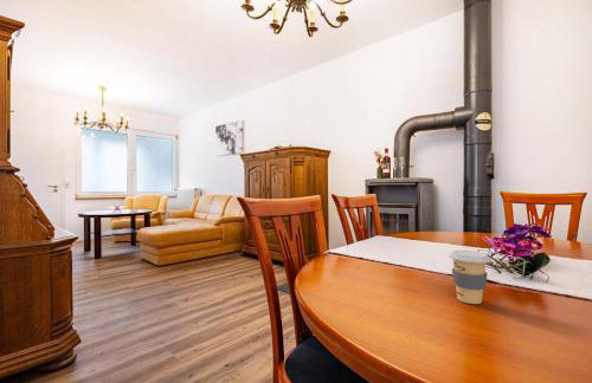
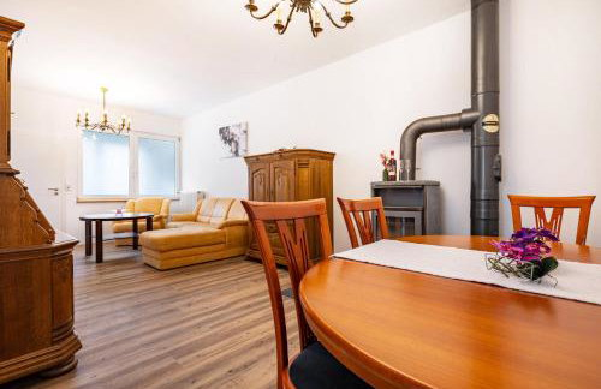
- coffee cup [449,249,491,305]
